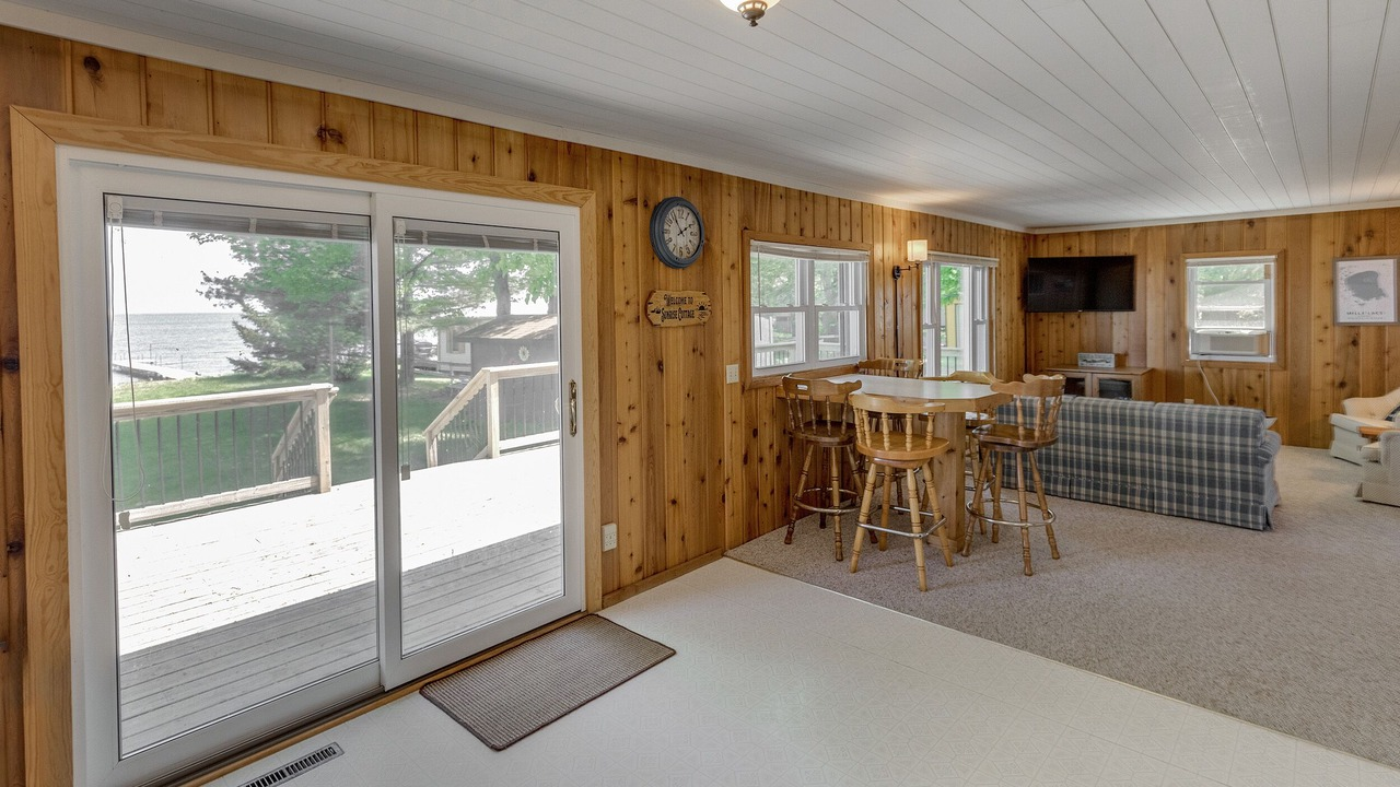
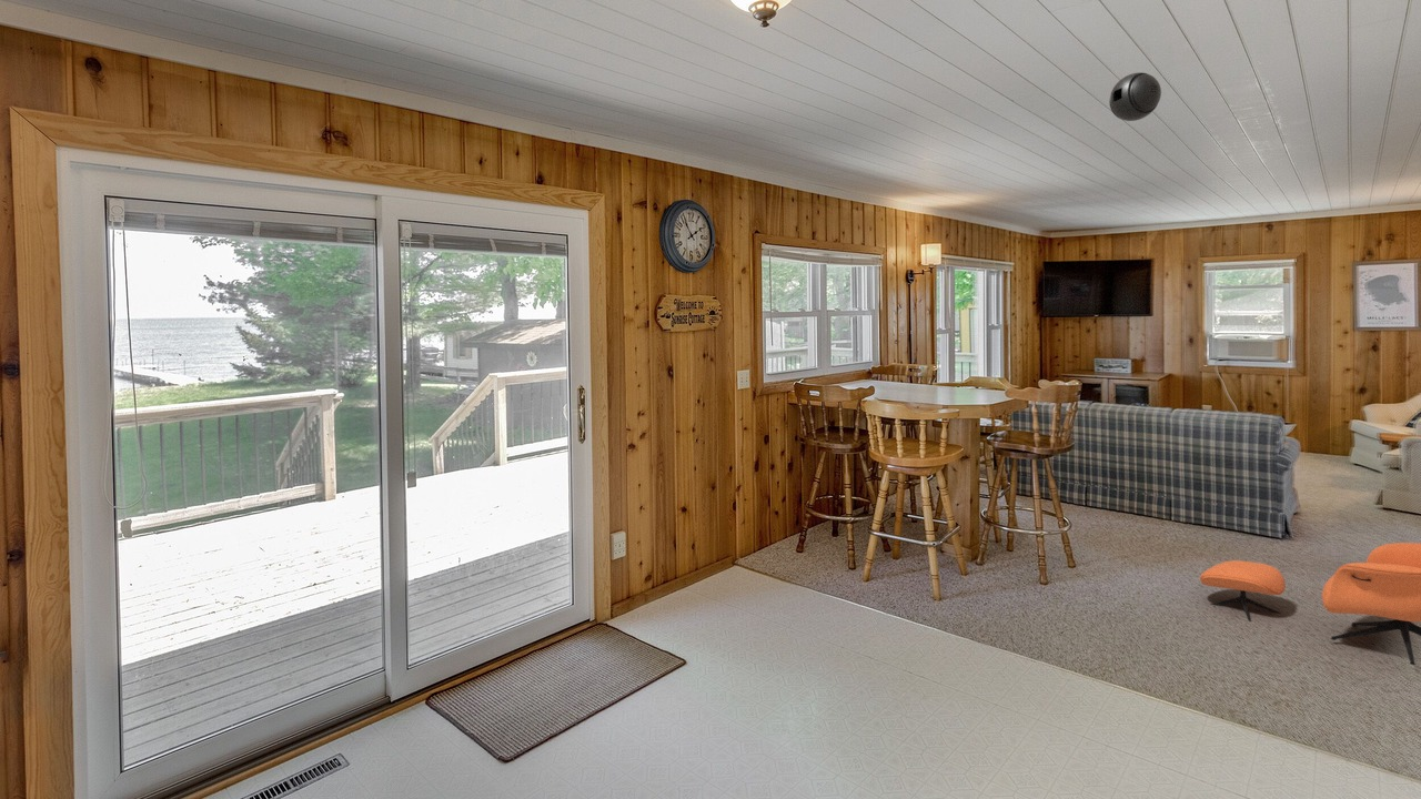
+ footstool [1199,542,1421,666]
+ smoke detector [1108,71,1162,122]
